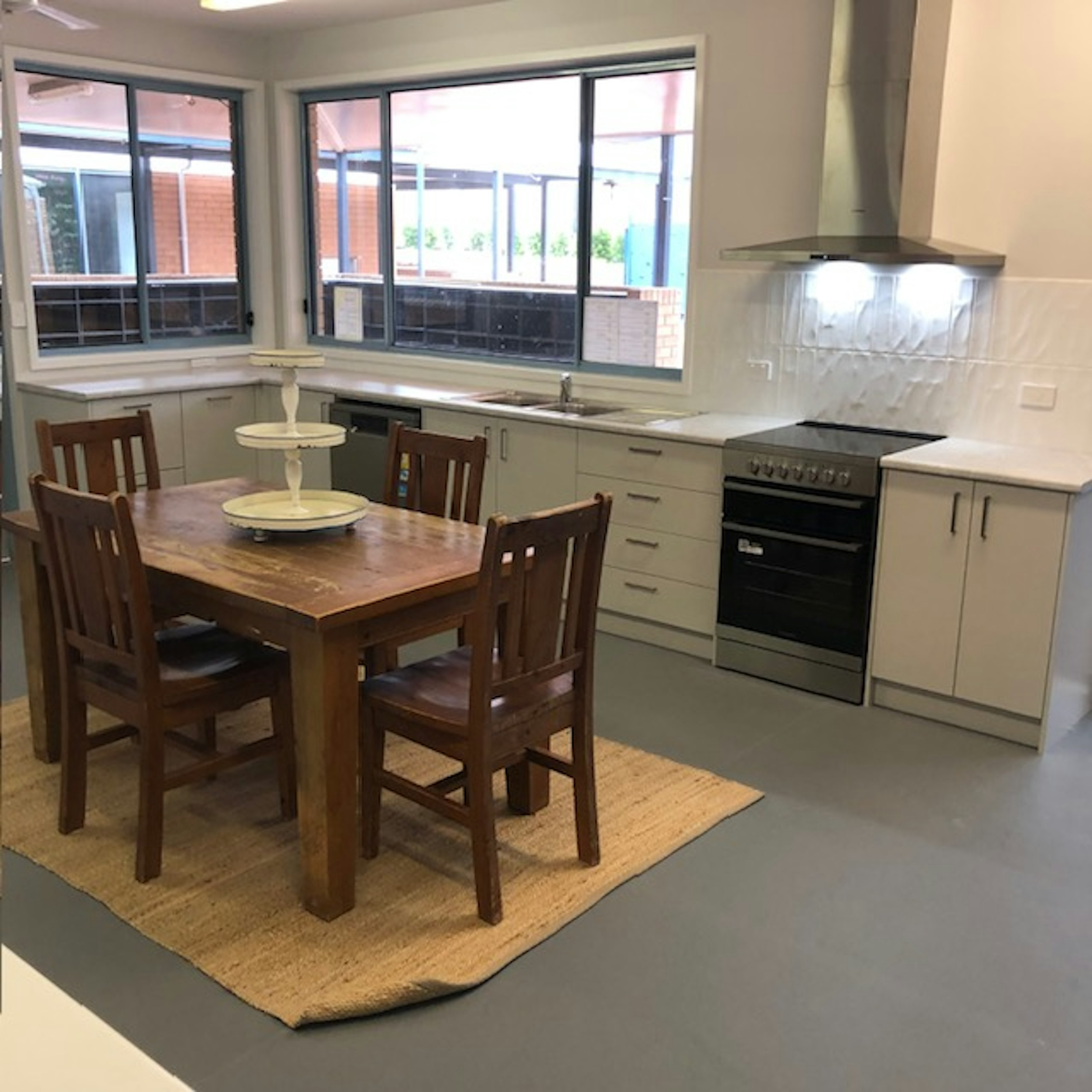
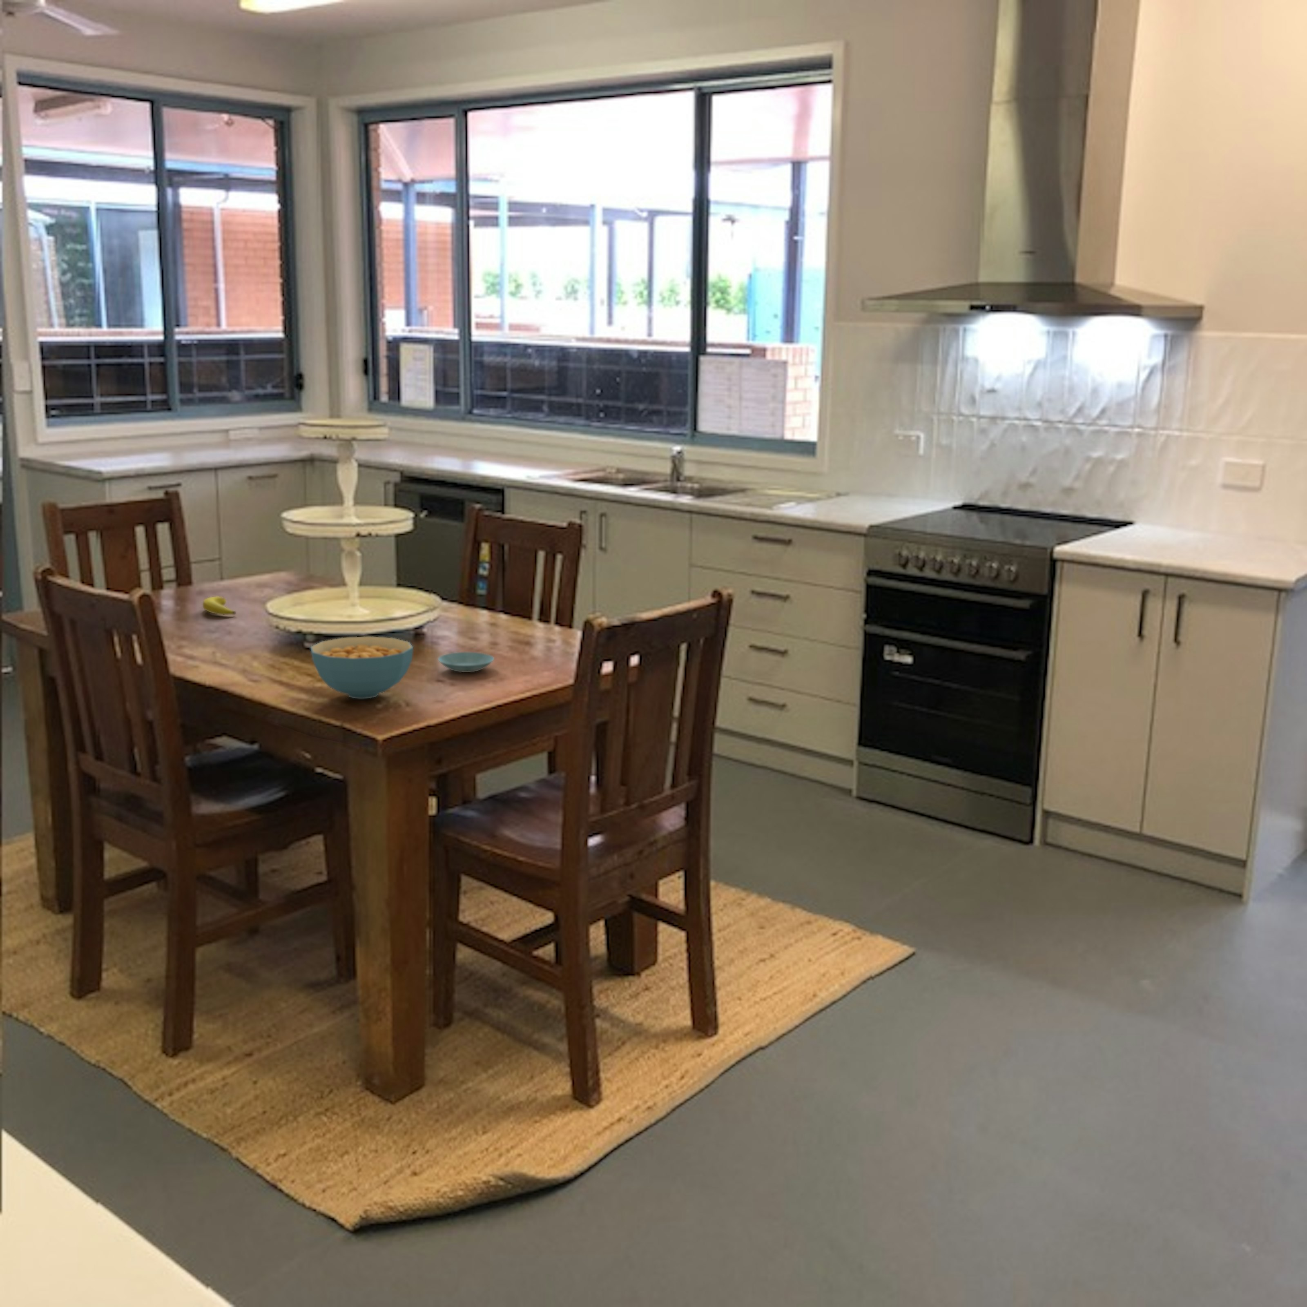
+ banana [202,596,236,615]
+ saucer [437,652,494,673]
+ cereal bowl [310,636,414,699]
